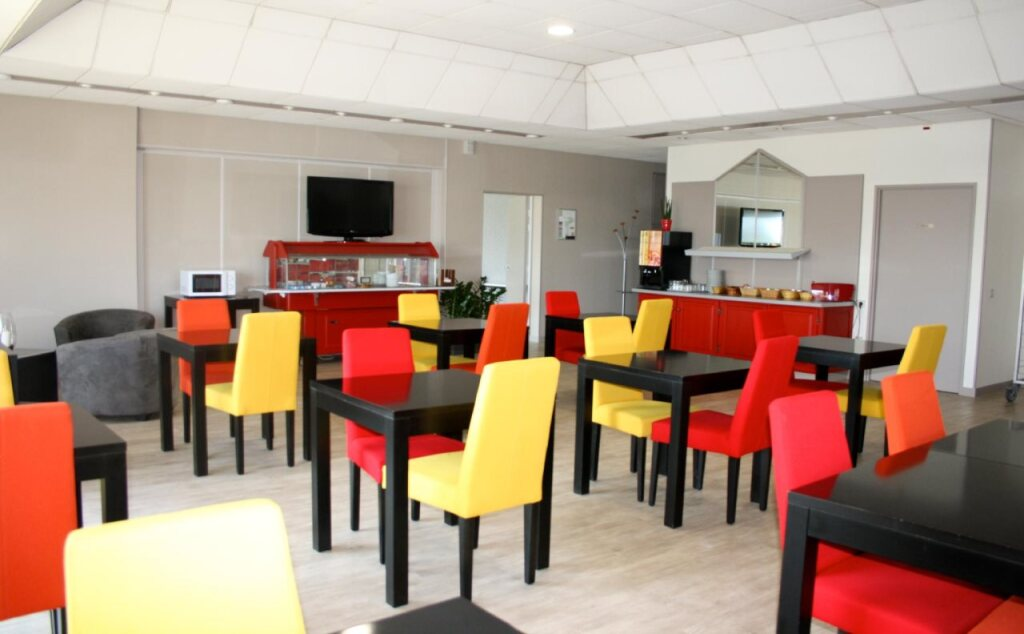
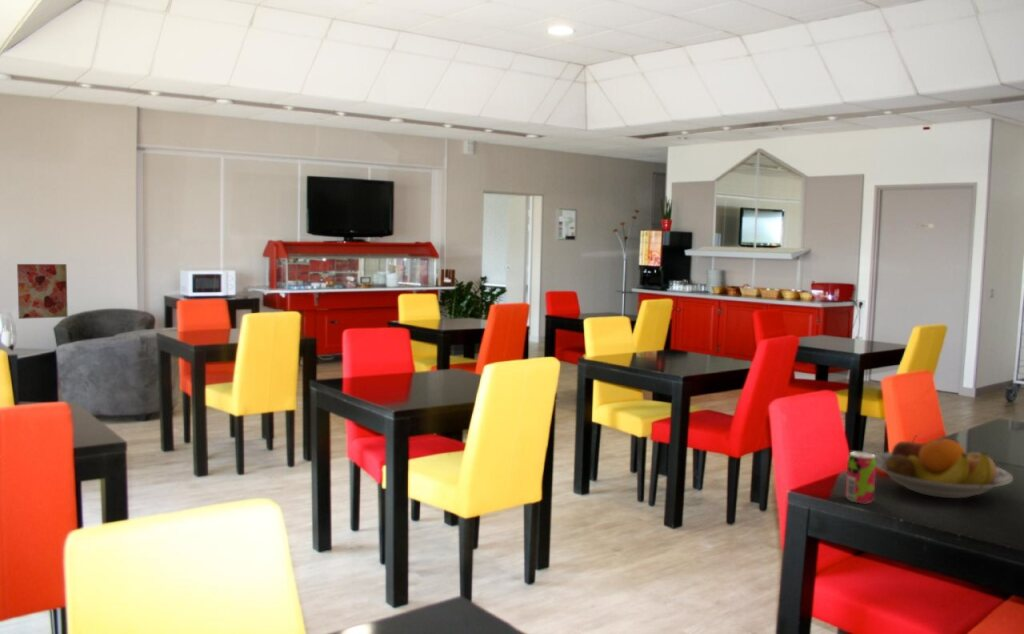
+ fruit bowl [874,434,1014,499]
+ wall art [16,263,69,320]
+ beverage can [845,451,877,504]
